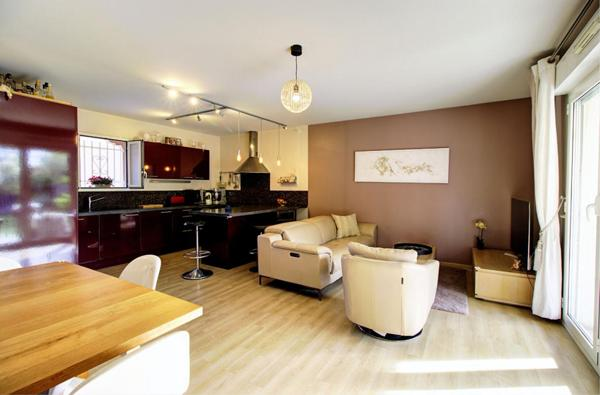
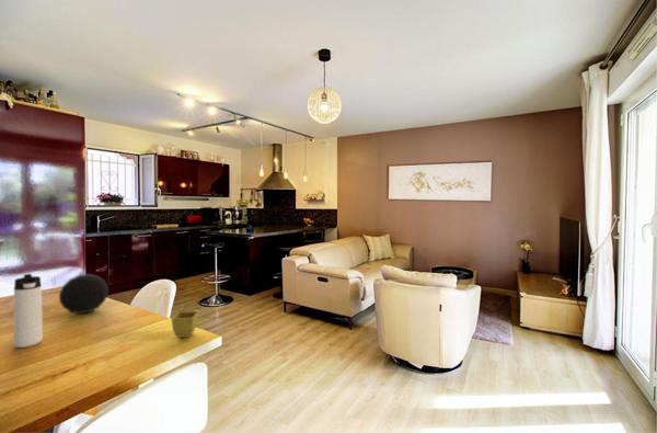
+ decorative orb [58,273,110,315]
+ flower pot [171,310,199,339]
+ thermos bottle [12,273,44,349]
